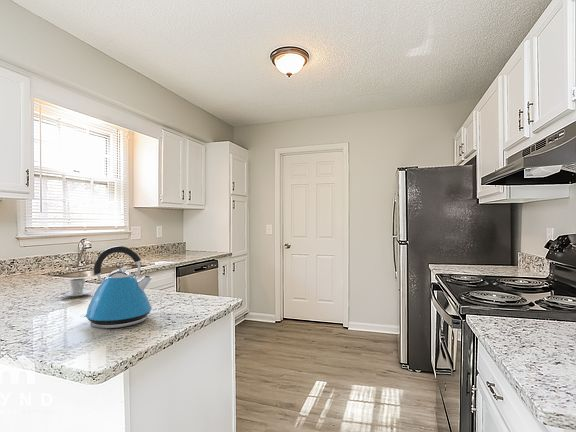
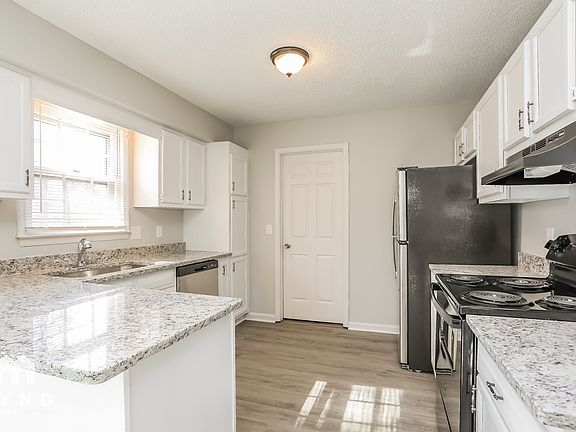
- kettle [79,245,153,329]
- cappuccino [59,277,93,298]
